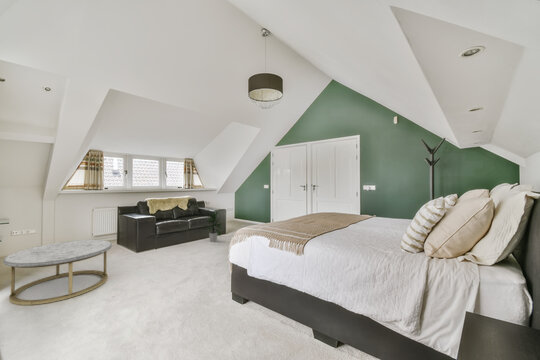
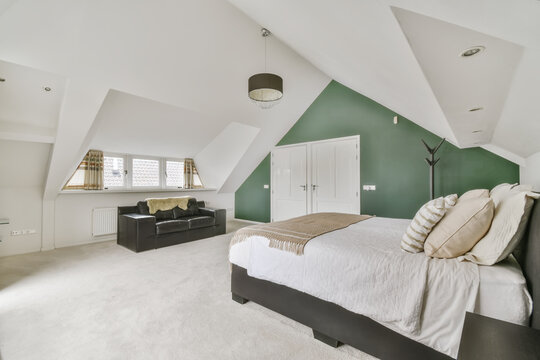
- indoor plant [201,210,224,243]
- coffee table [2,239,113,306]
